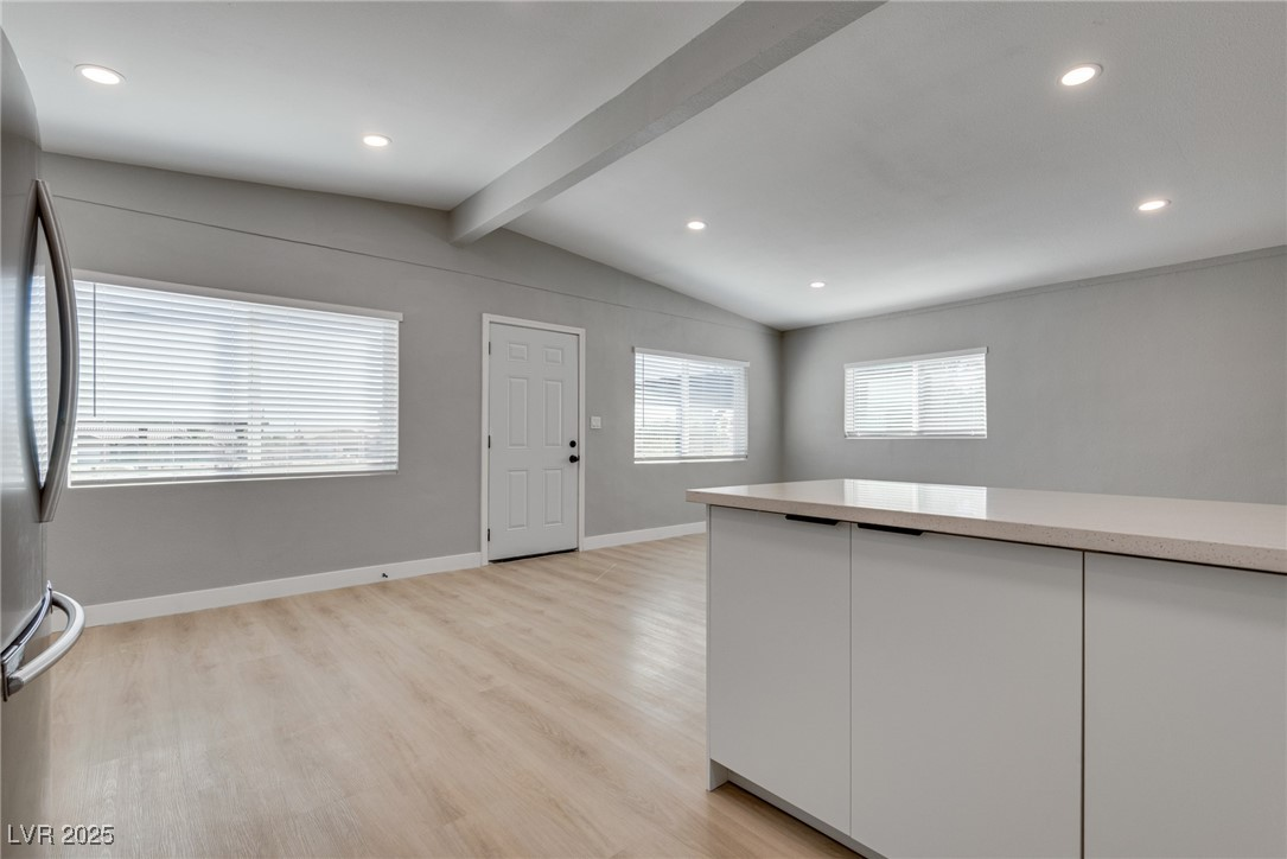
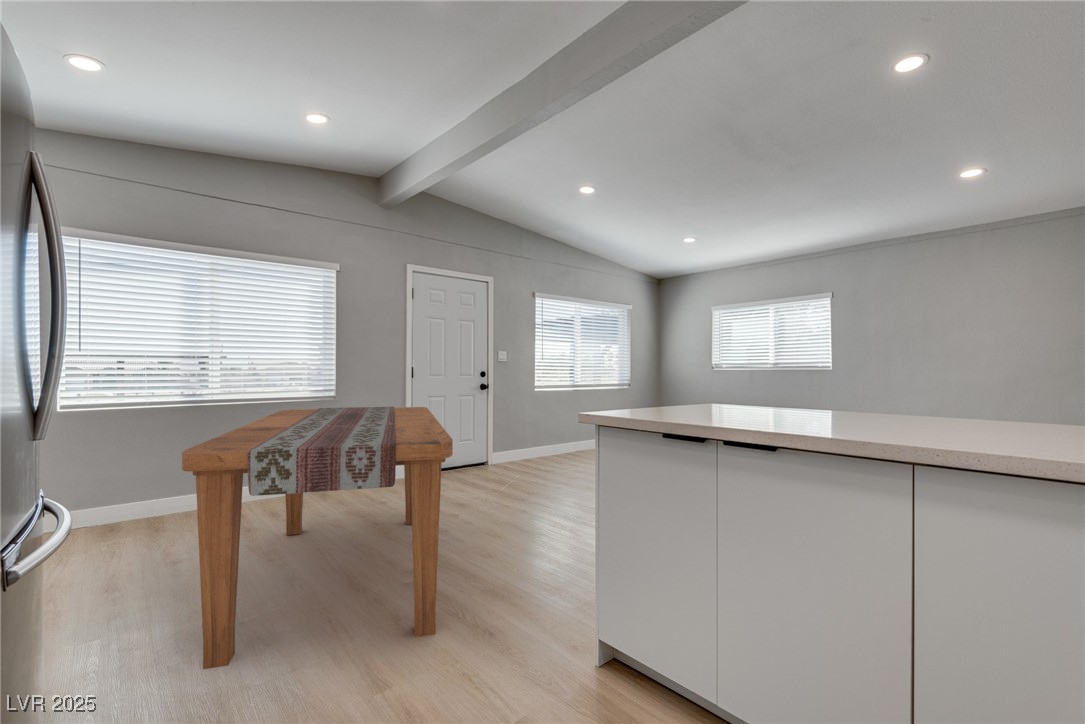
+ dining table [181,406,454,670]
